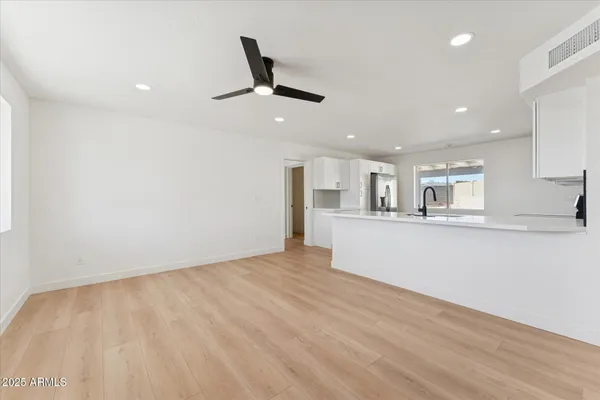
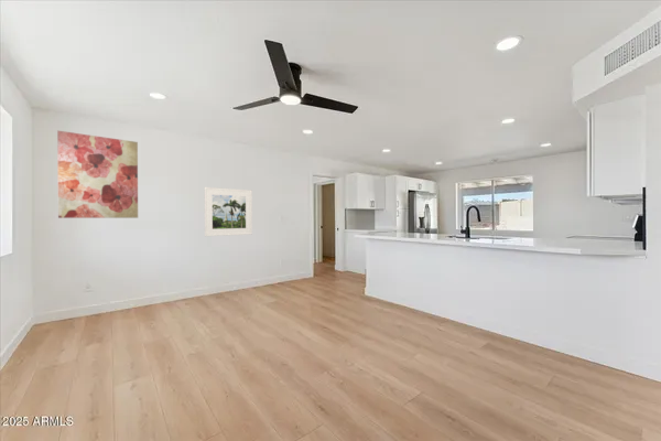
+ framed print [204,186,253,237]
+ wall art [56,130,139,219]
